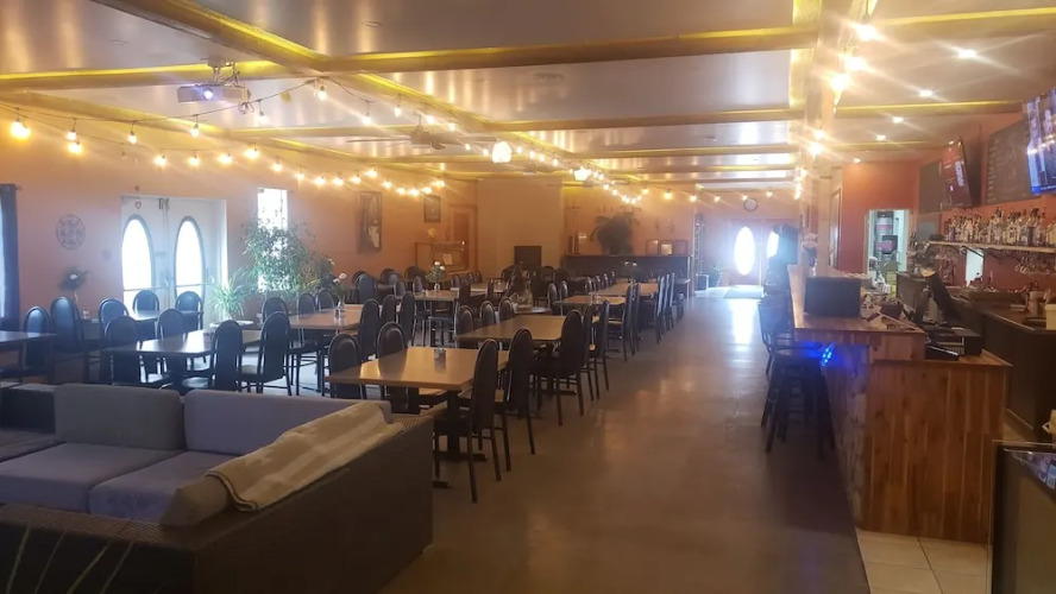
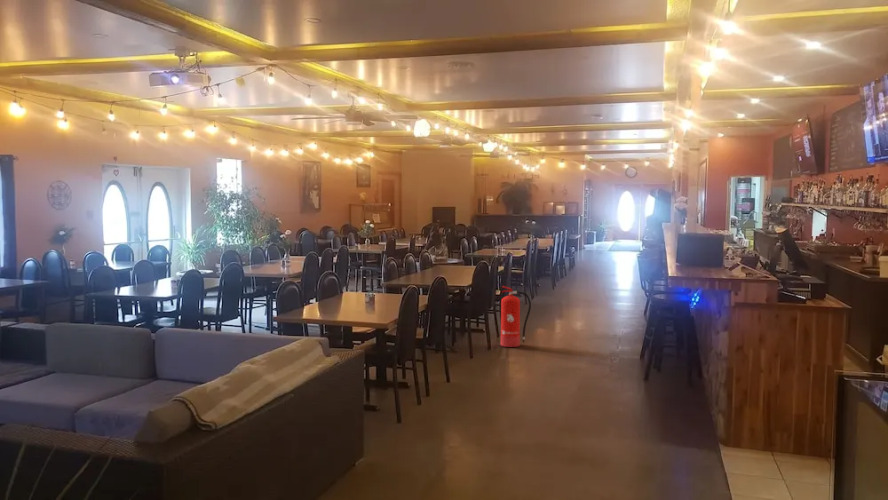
+ fire extinguisher [500,285,532,348]
